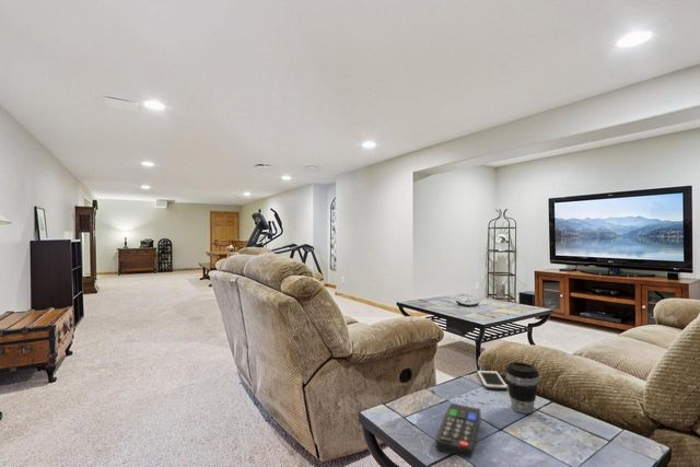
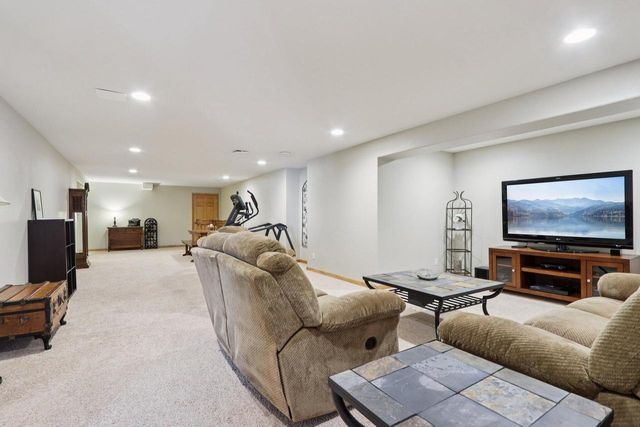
- coffee cup [504,361,539,415]
- remote control [435,402,481,459]
- cell phone [476,370,509,390]
